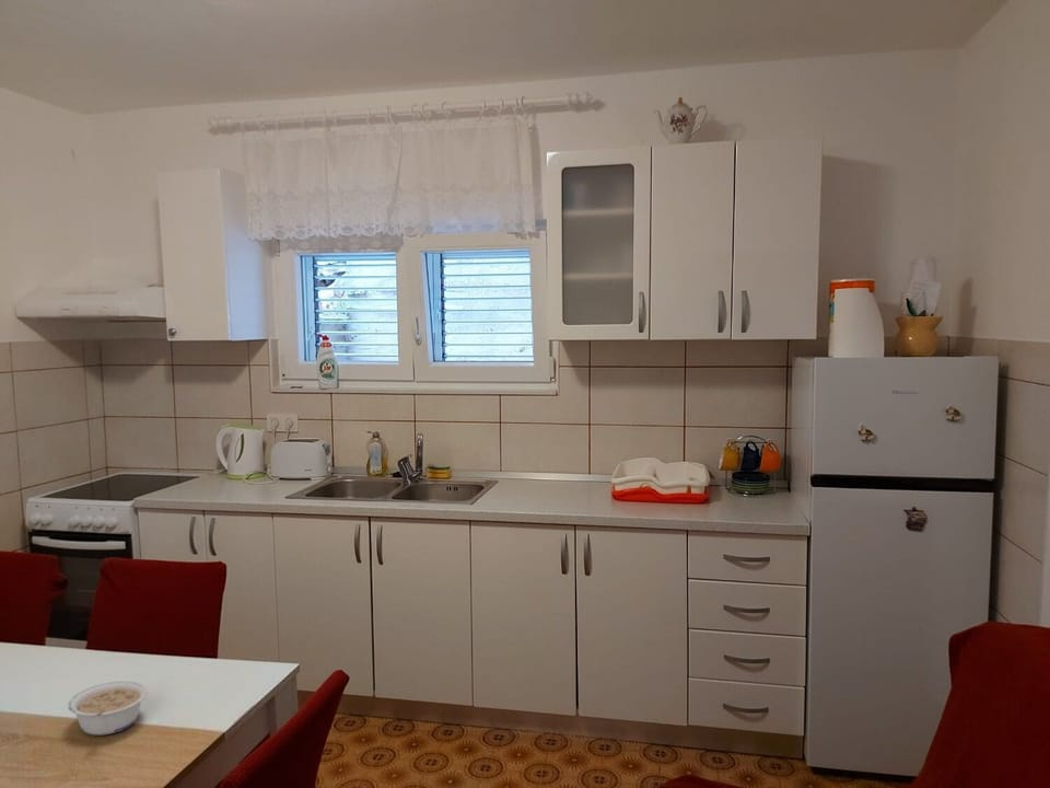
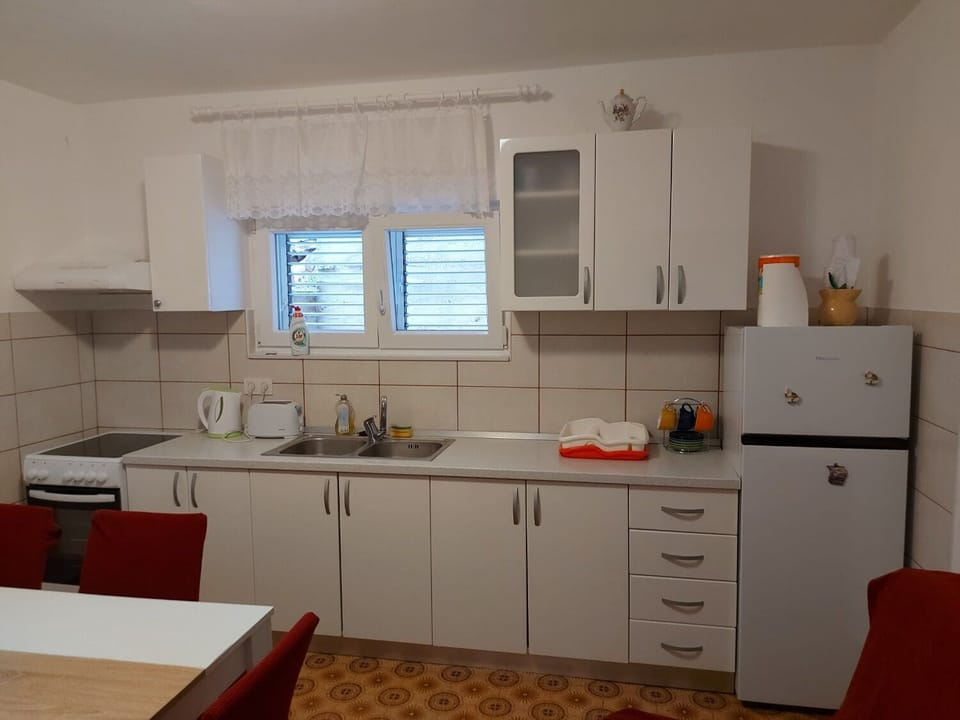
- legume [67,680,149,737]
